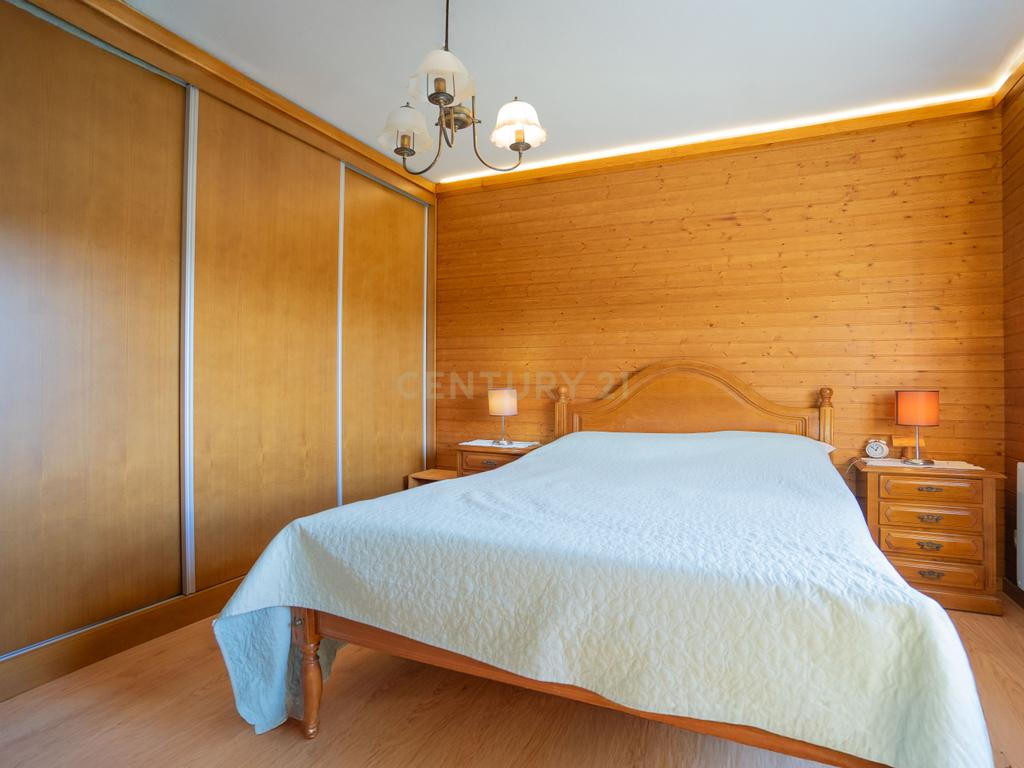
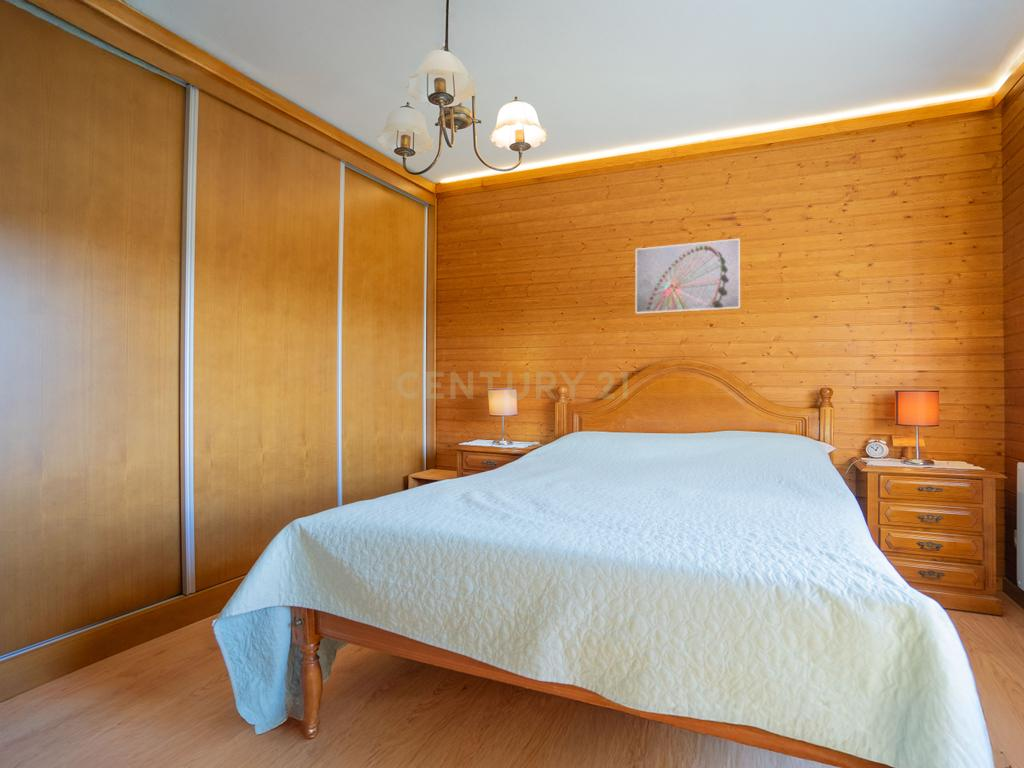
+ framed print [635,238,741,315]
